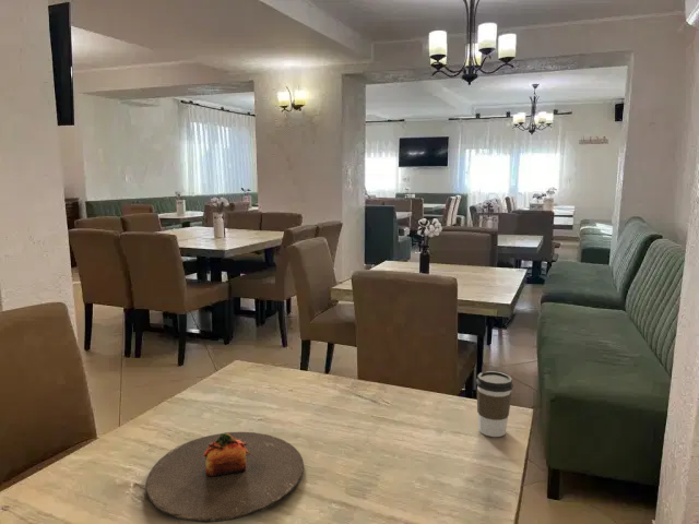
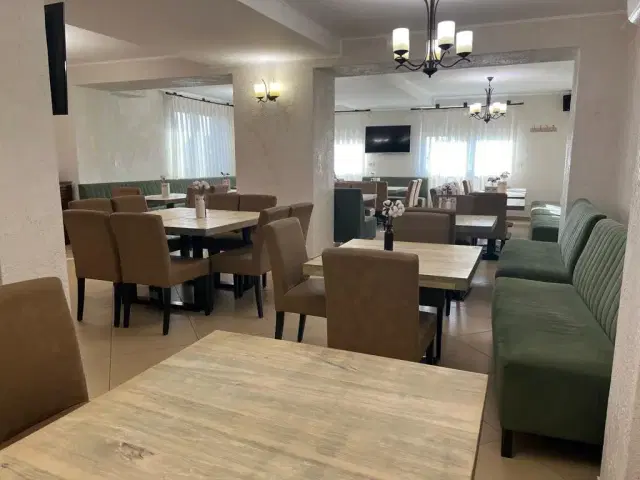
- plate [145,431,305,524]
- coffee cup [475,370,514,438]
